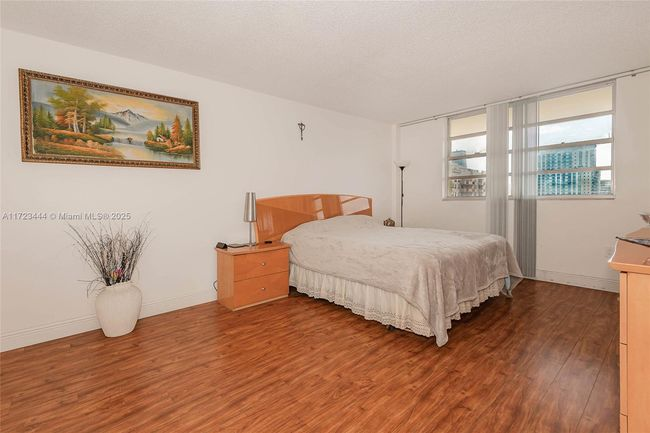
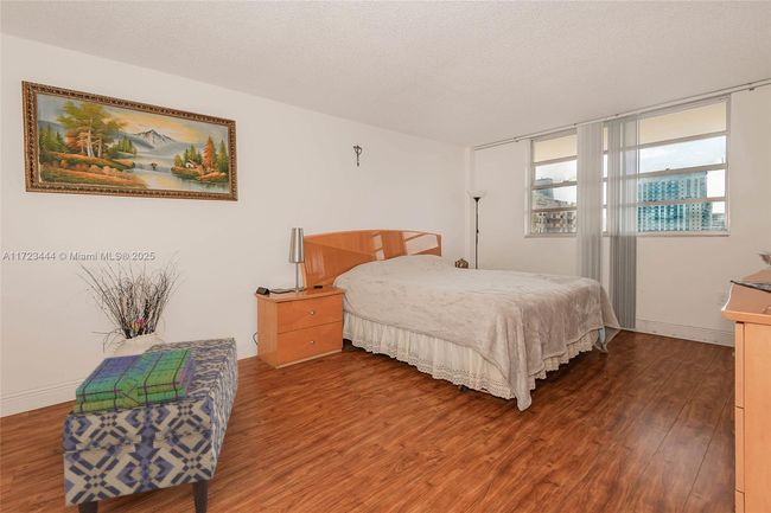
+ bench [62,336,240,513]
+ stack of books [72,350,197,416]
